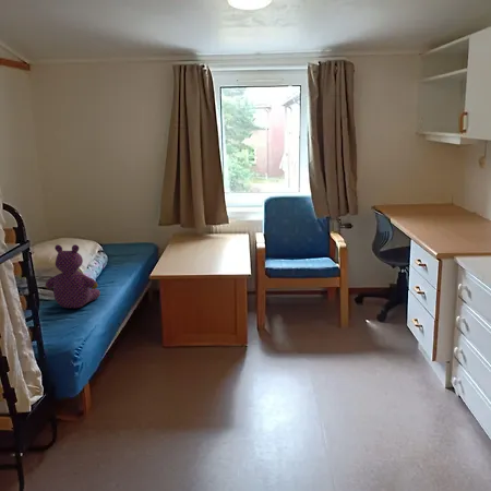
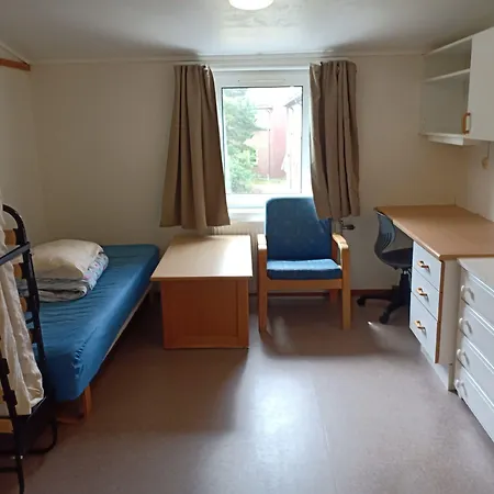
- teddy bear [45,243,101,309]
